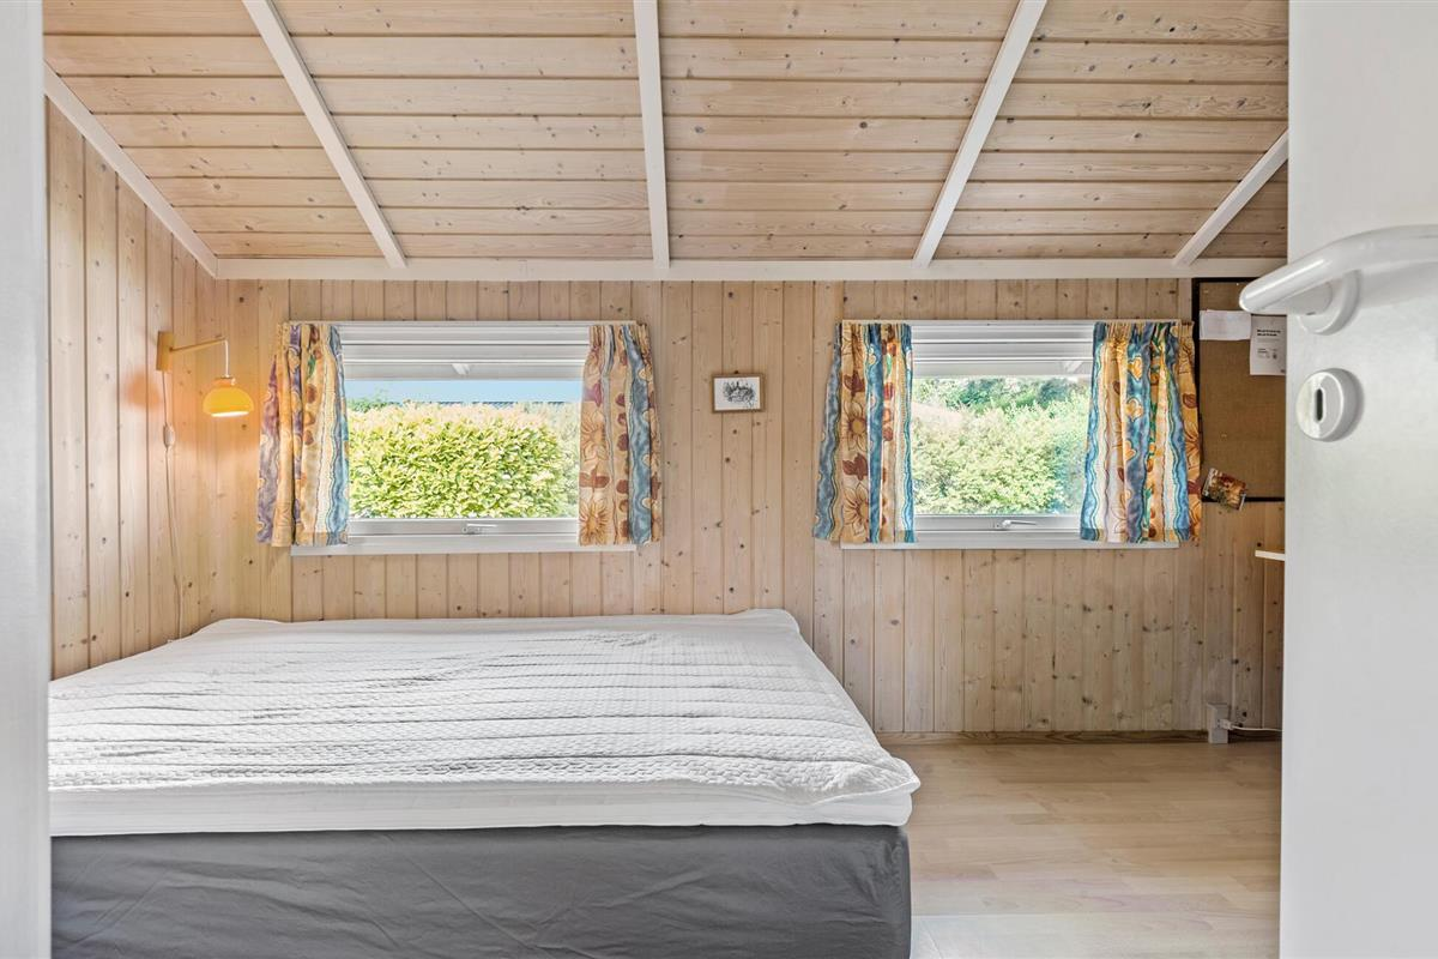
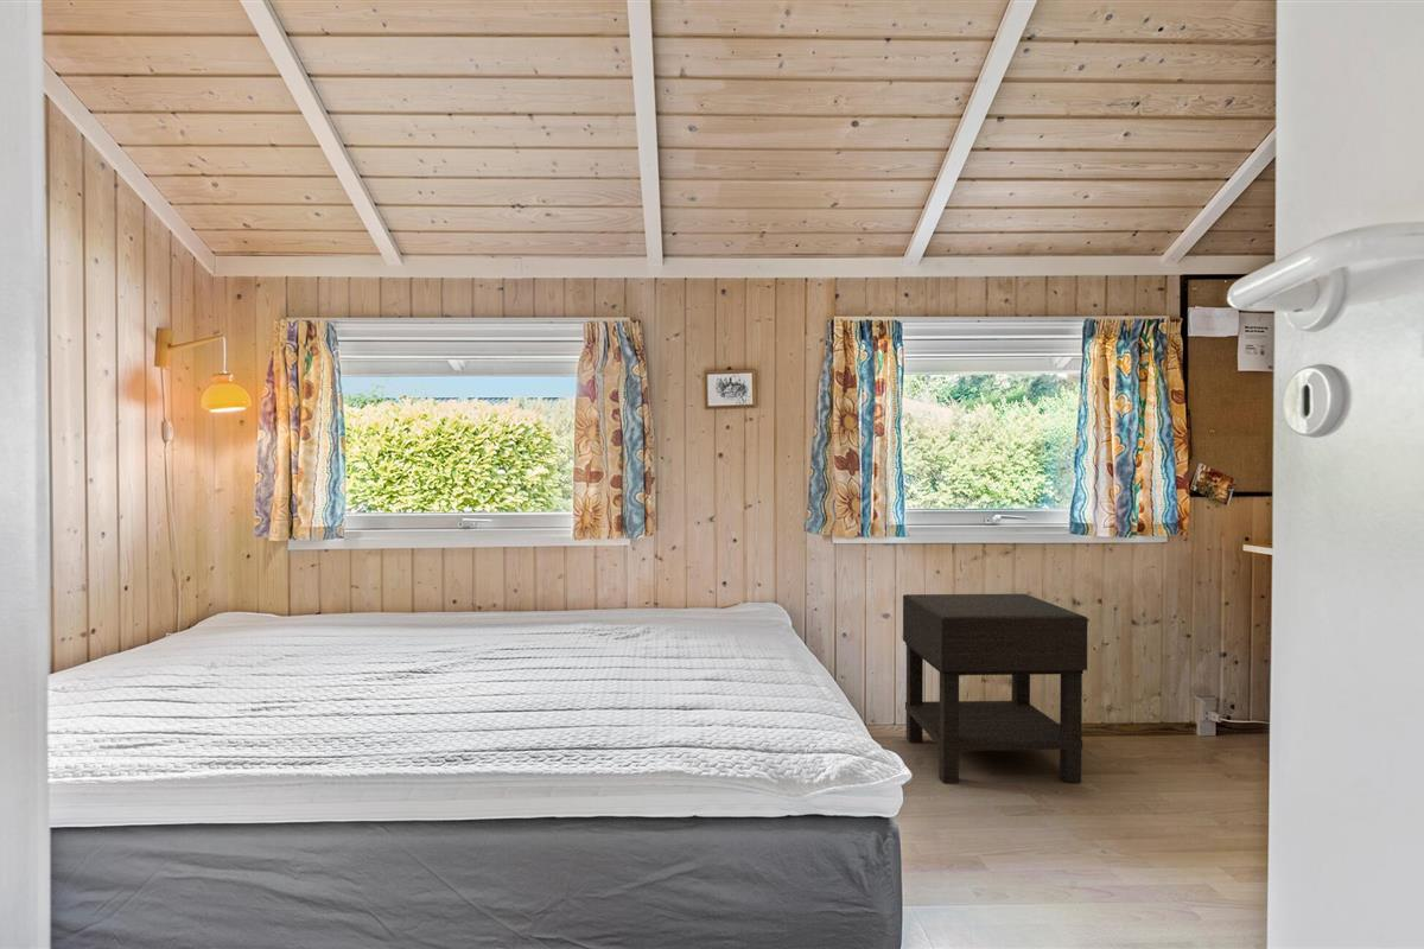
+ nightstand [902,593,1089,785]
